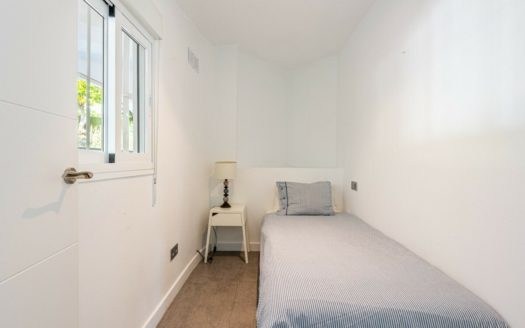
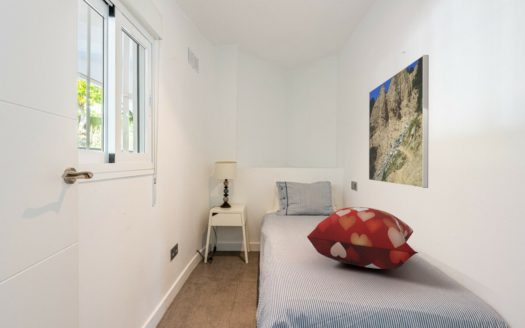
+ decorative pillow [306,206,419,270]
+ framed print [368,54,430,189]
